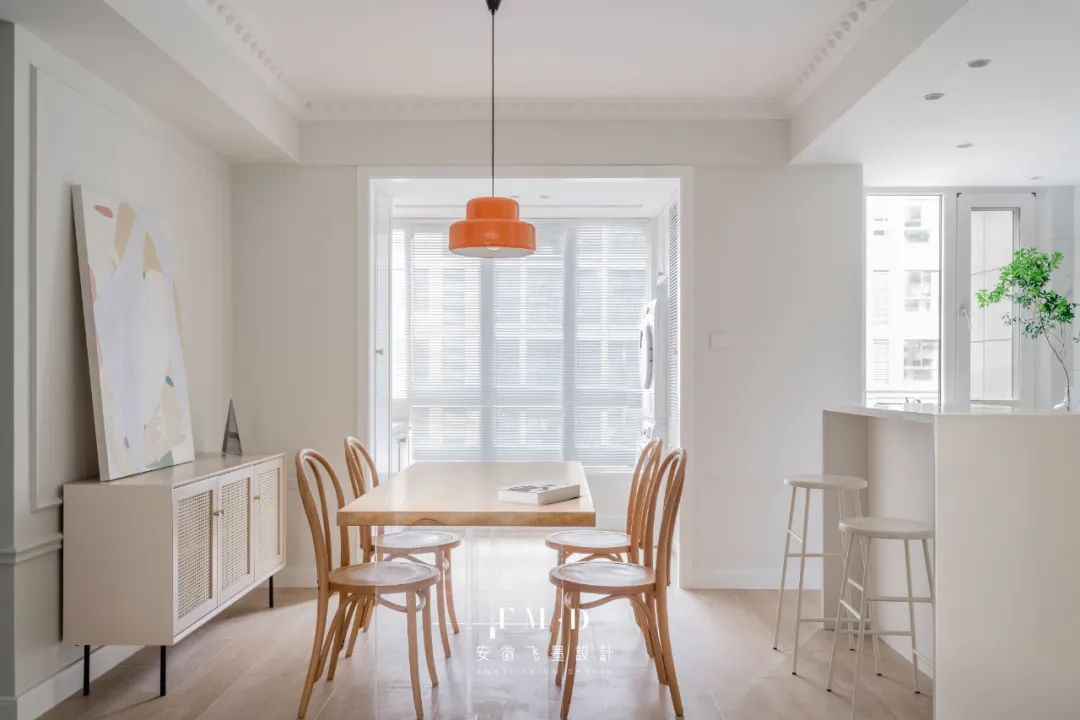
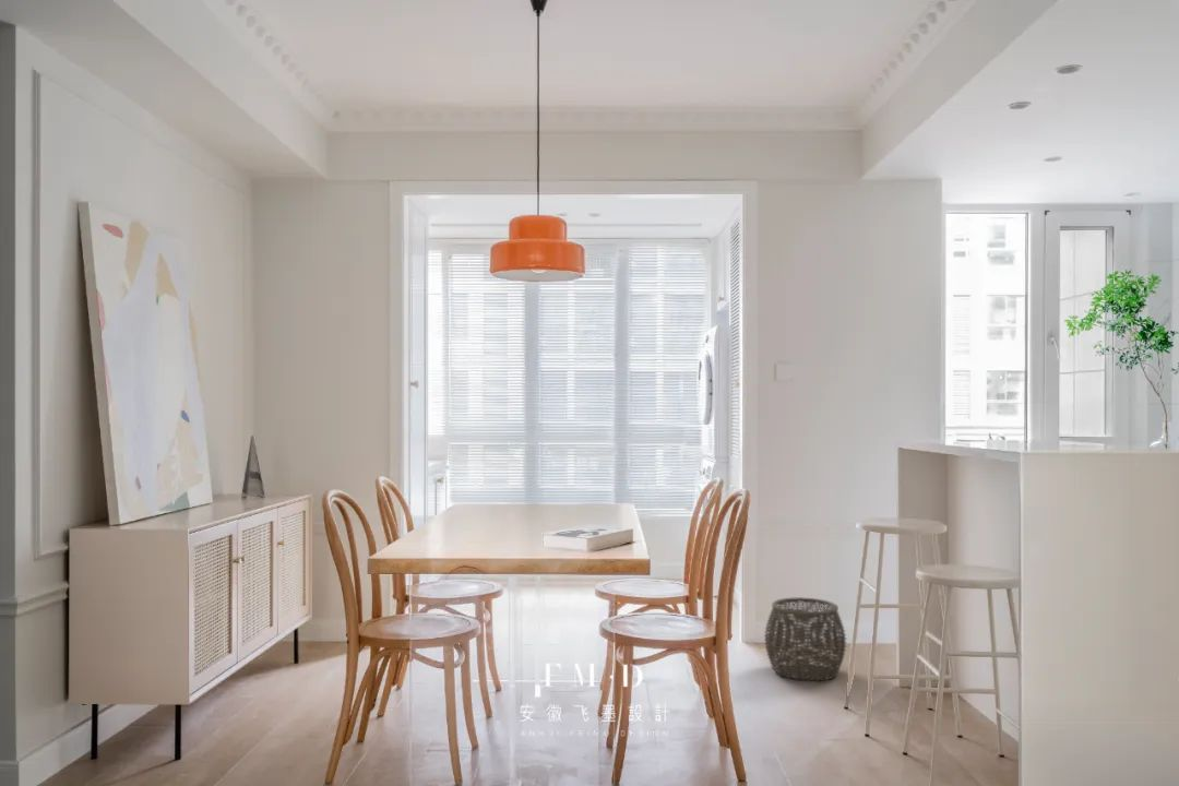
+ woven basket [763,596,848,682]
